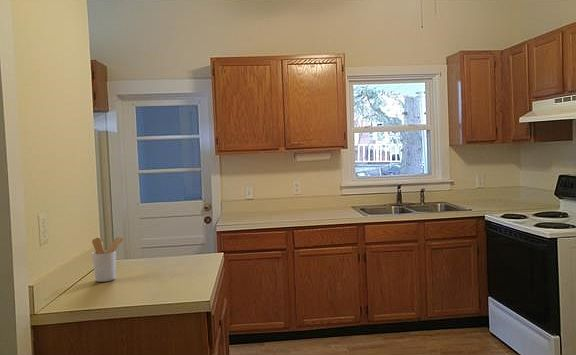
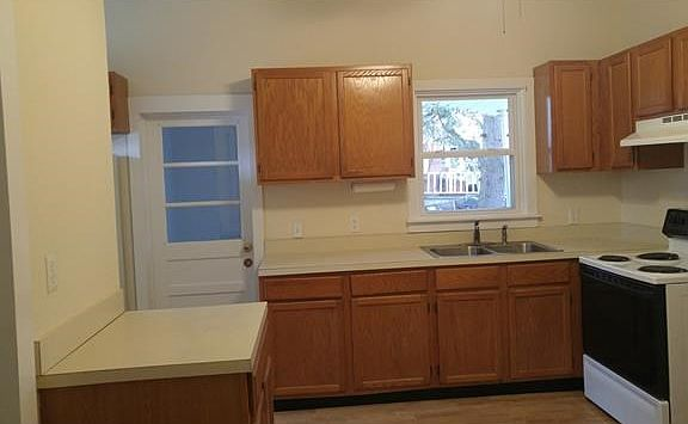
- utensil holder [91,236,125,283]
